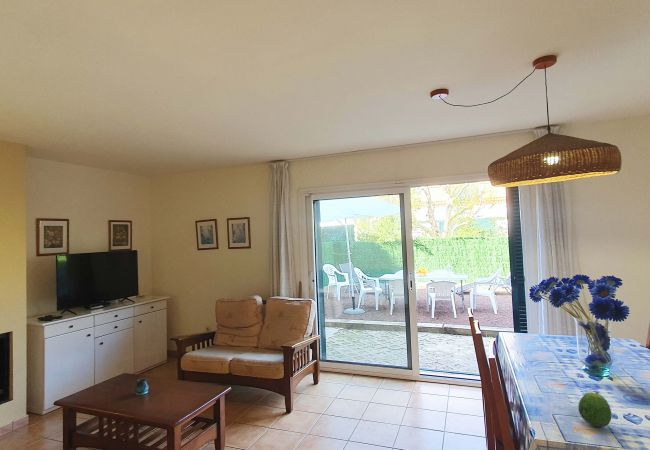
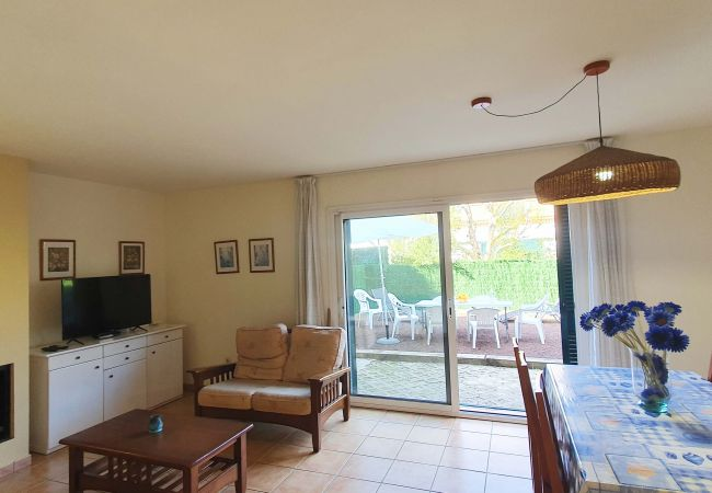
- fruit [577,391,612,428]
